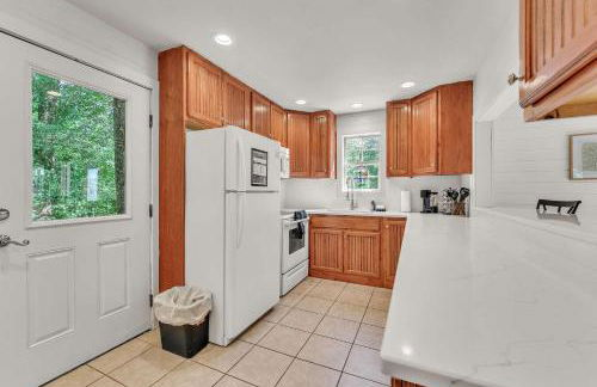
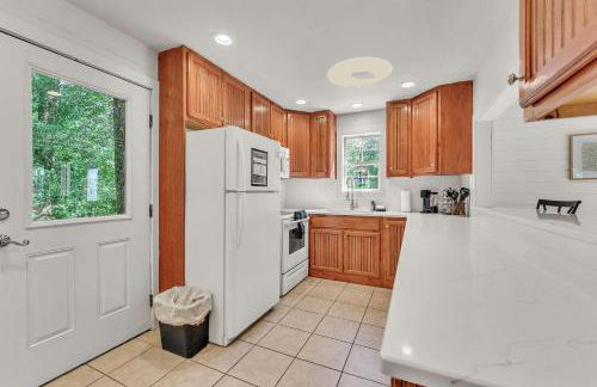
+ ceiling light [326,56,393,88]
